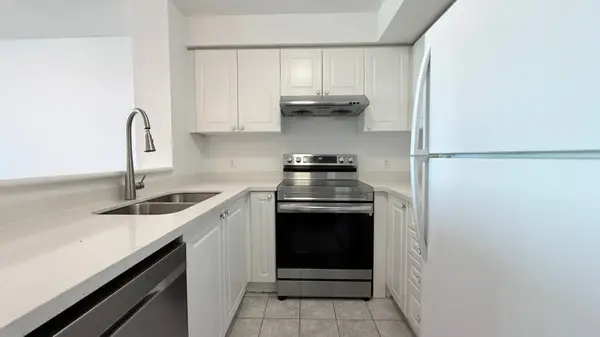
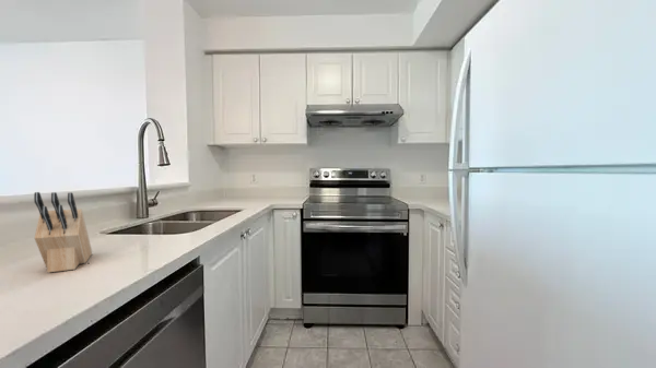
+ knife block [33,191,93,274]
